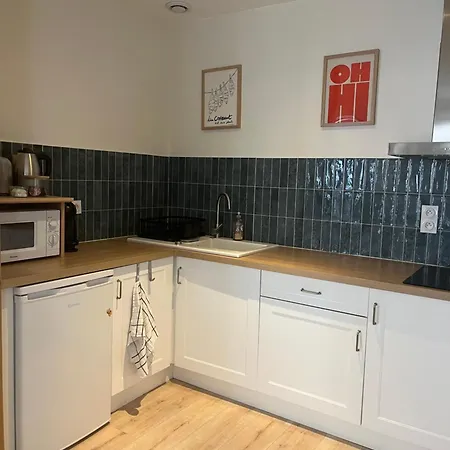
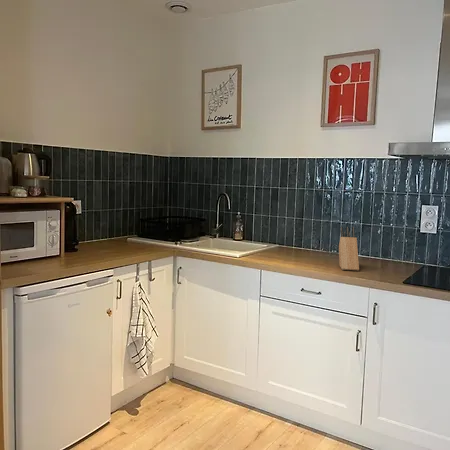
+ knife block [338,226,360,272]
